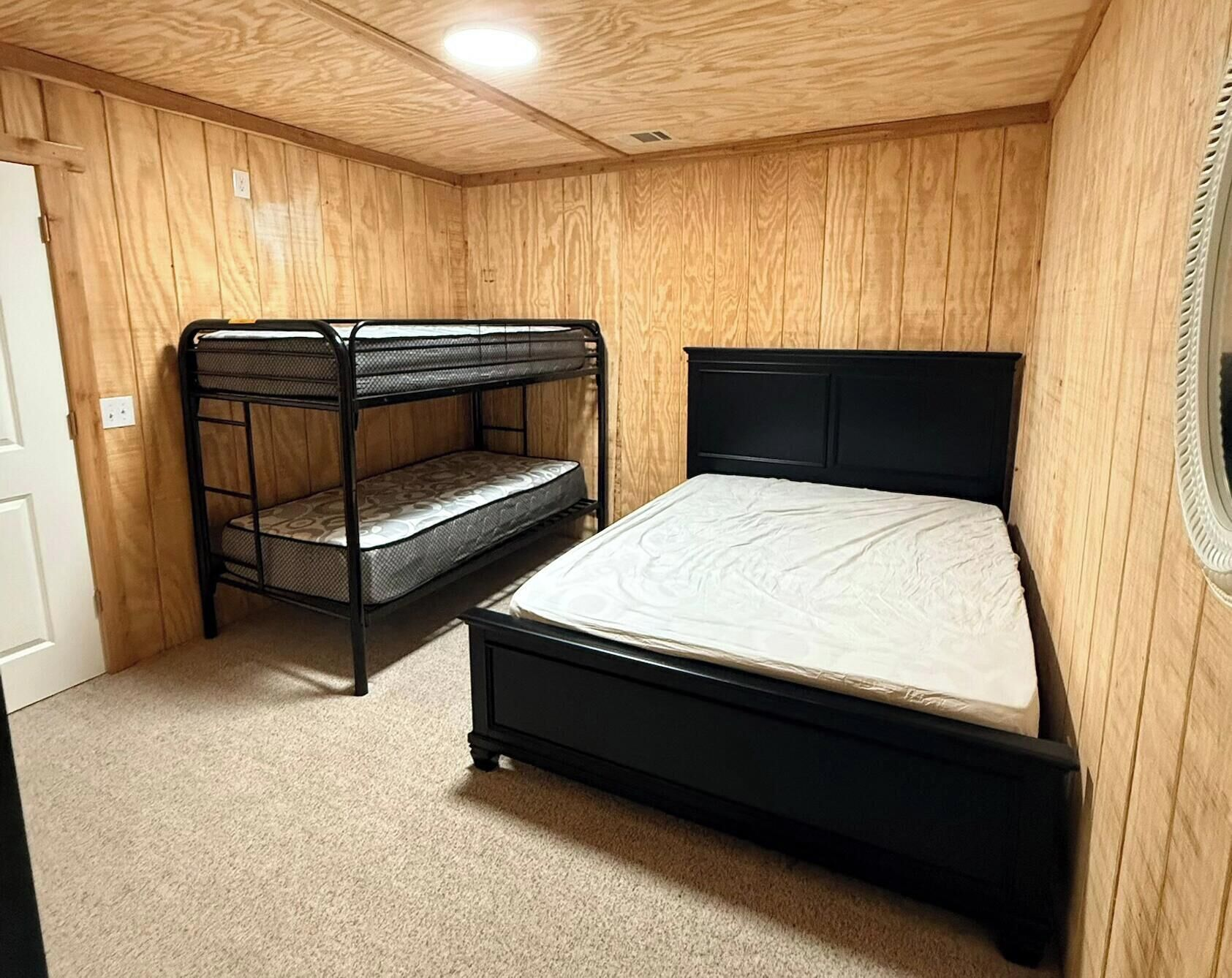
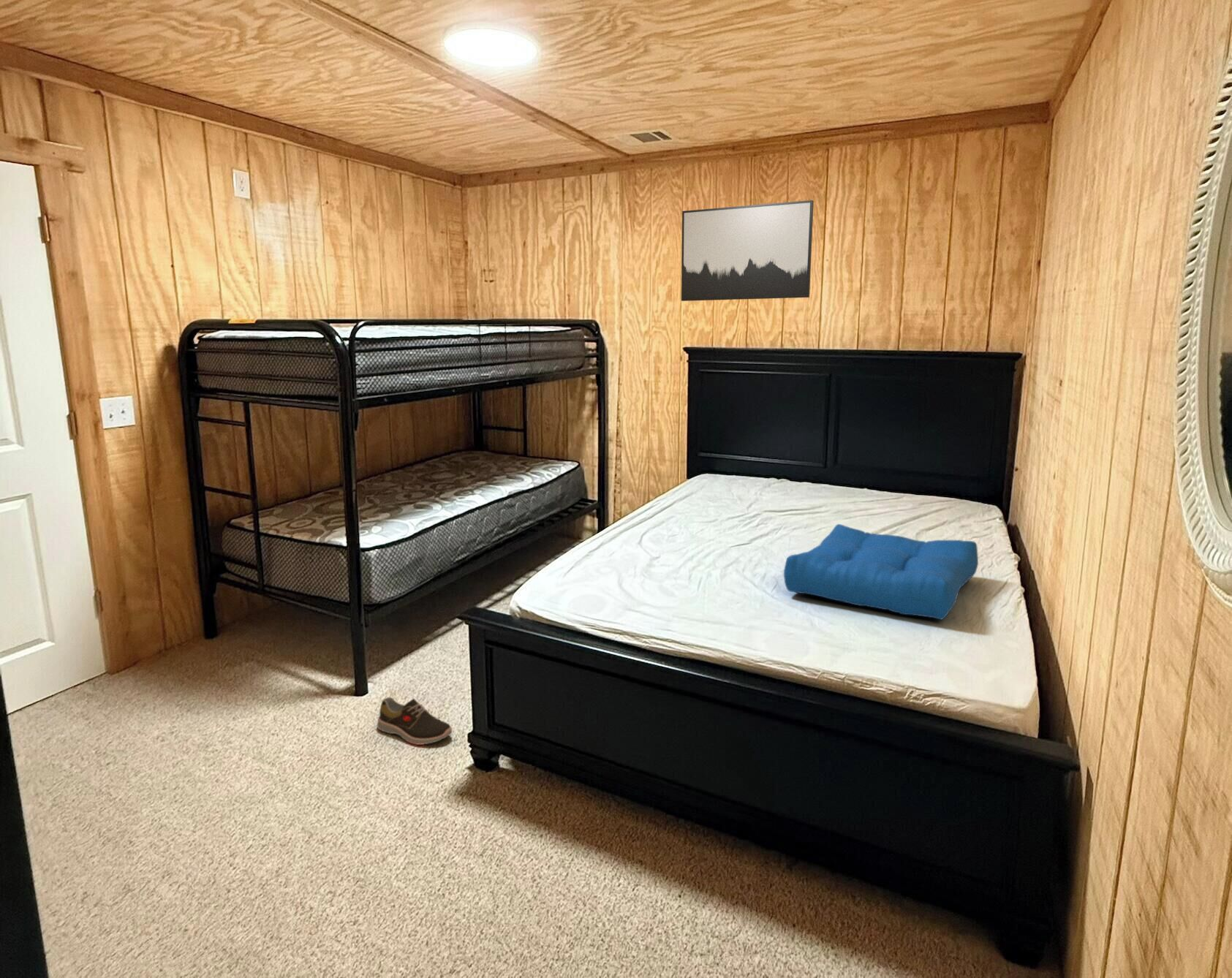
+ shoe [377,697,453,746]
+ seat cushion [783,523,979,621]
+ wall art [681,200,815,302]
